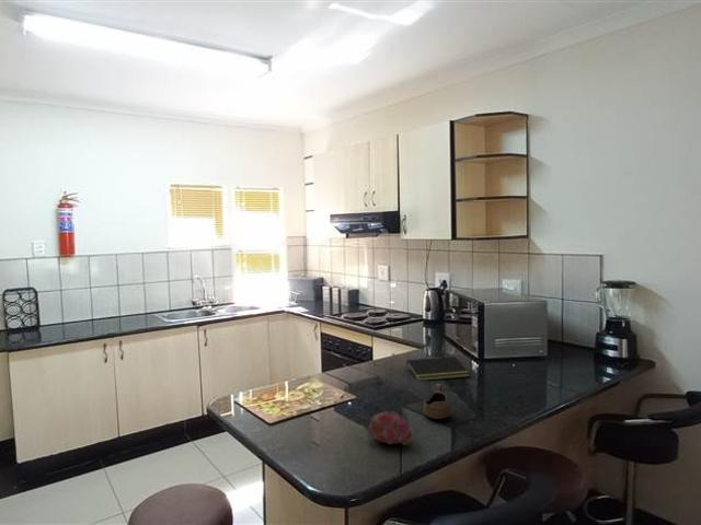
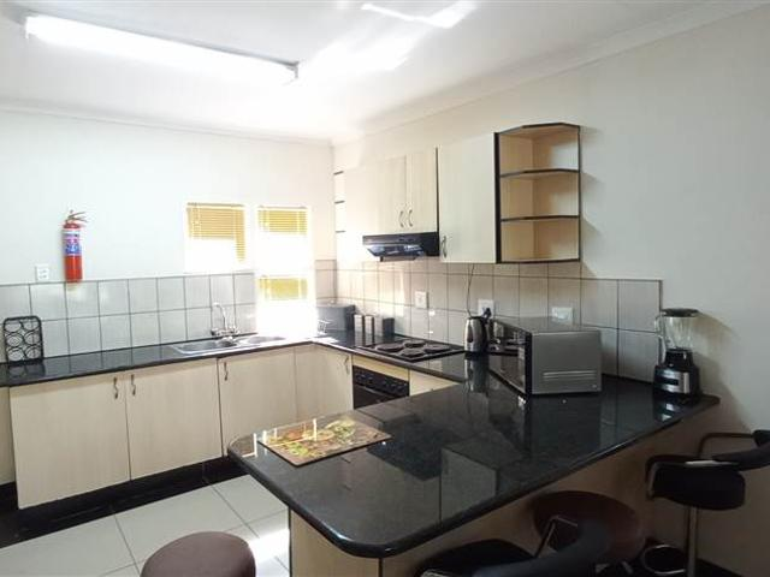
- notepad [404,355,471,382]
- fruit [367,410,414,446]
- cup [423,383,453,420]
